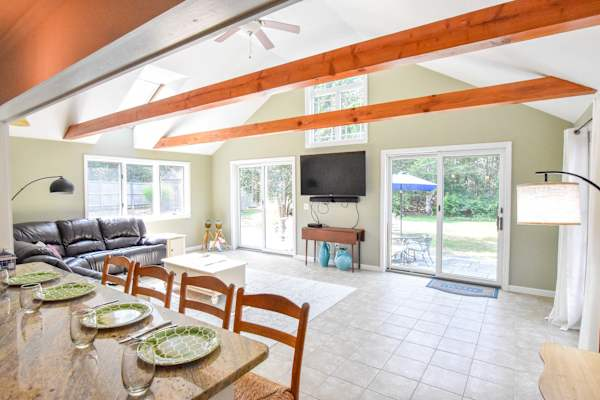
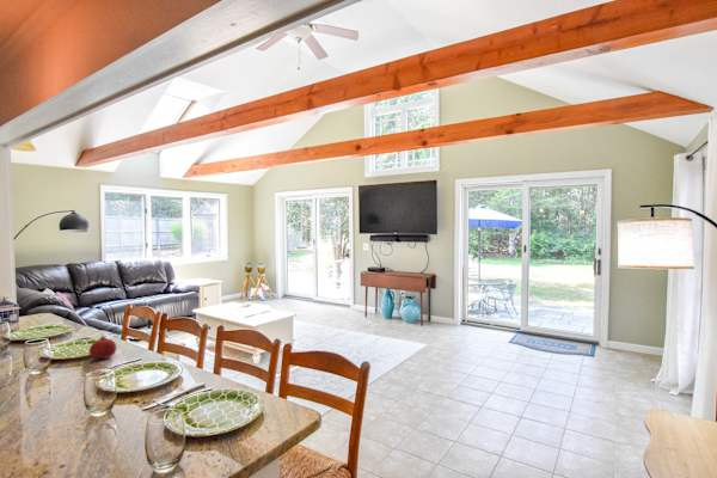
+ fruit [88,335,117,360]
